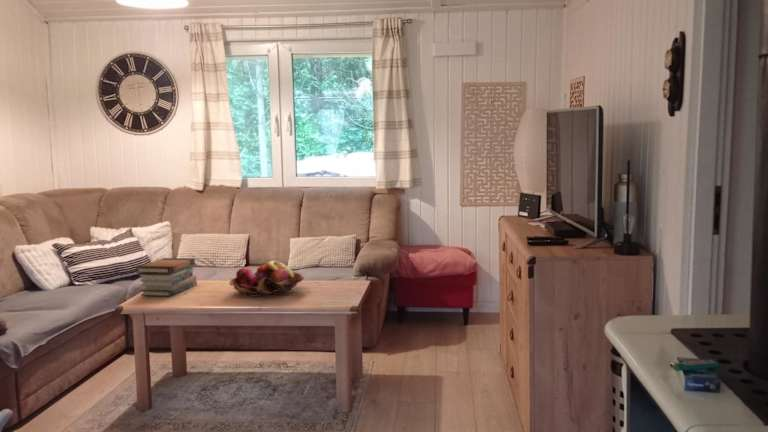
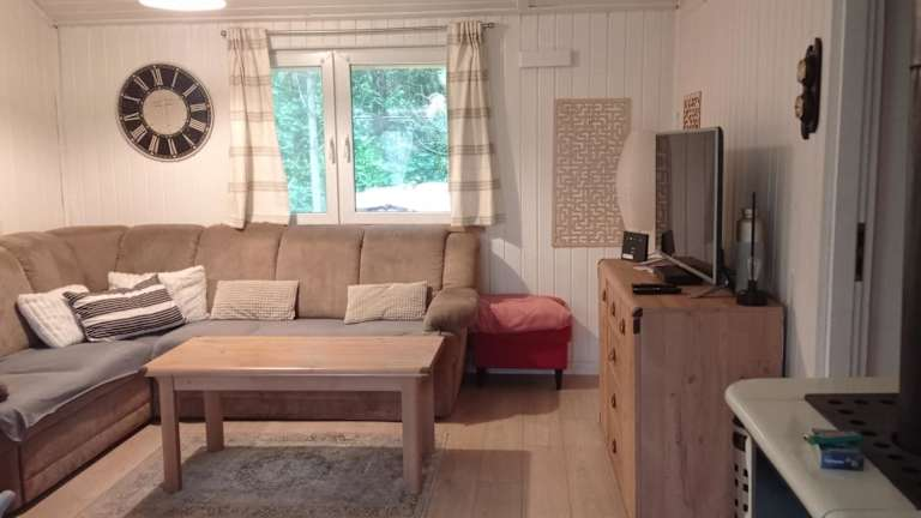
- book stack [135,257,198,297]
- fruit basket [228,260,305,298]
